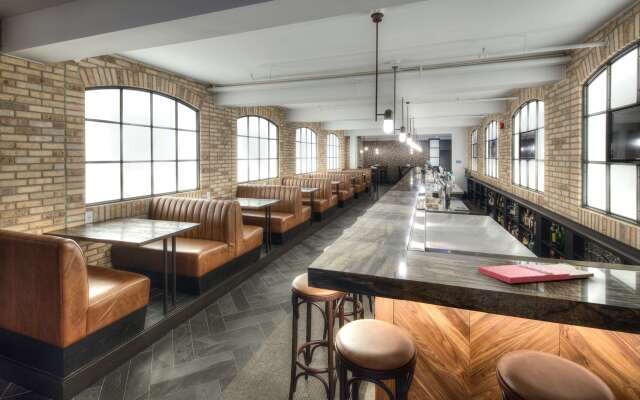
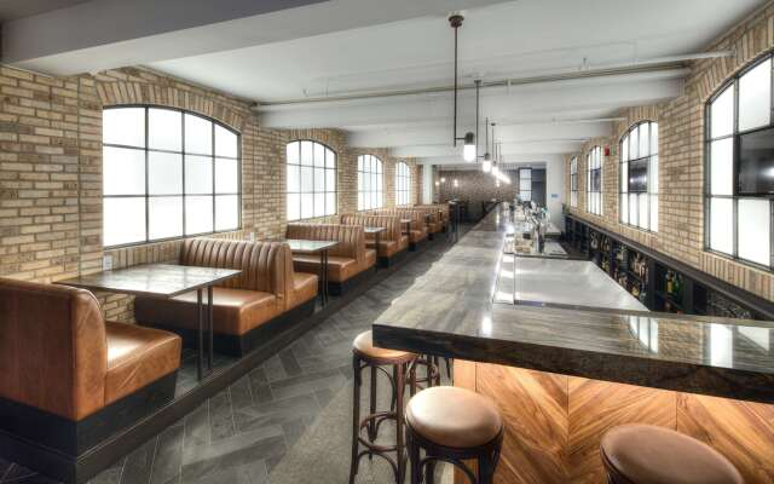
- cutting board [477,262,595,284]
